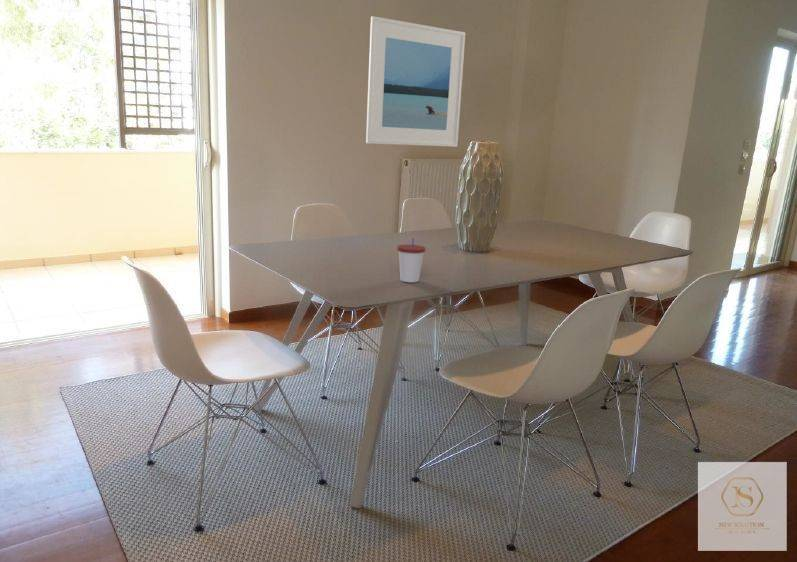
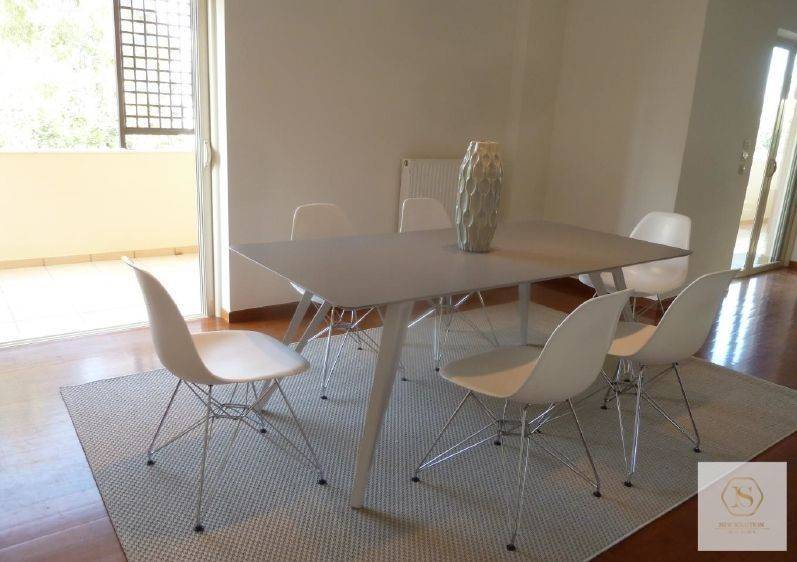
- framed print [365,15,466,148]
- cup [396,237,426,283]
